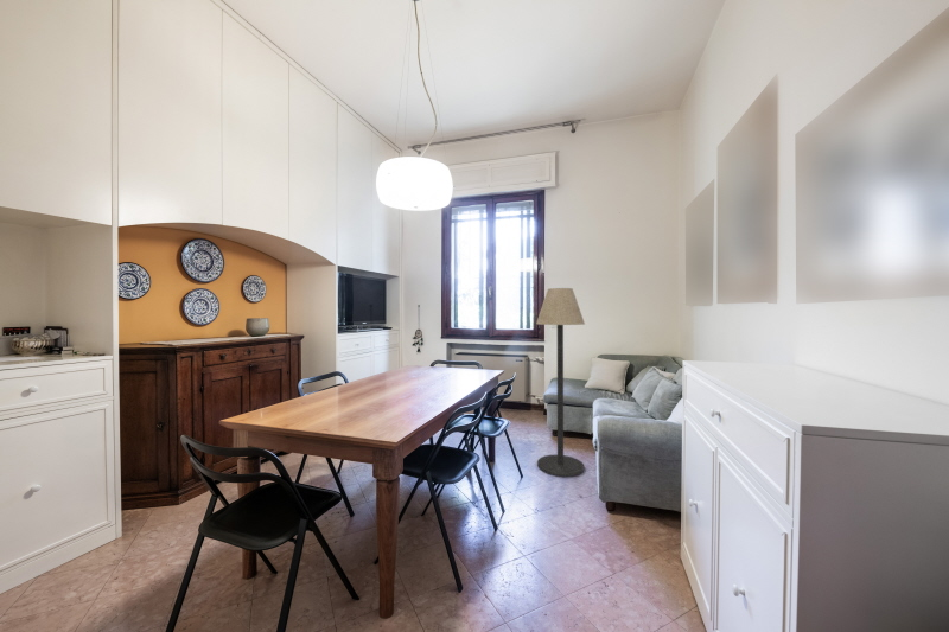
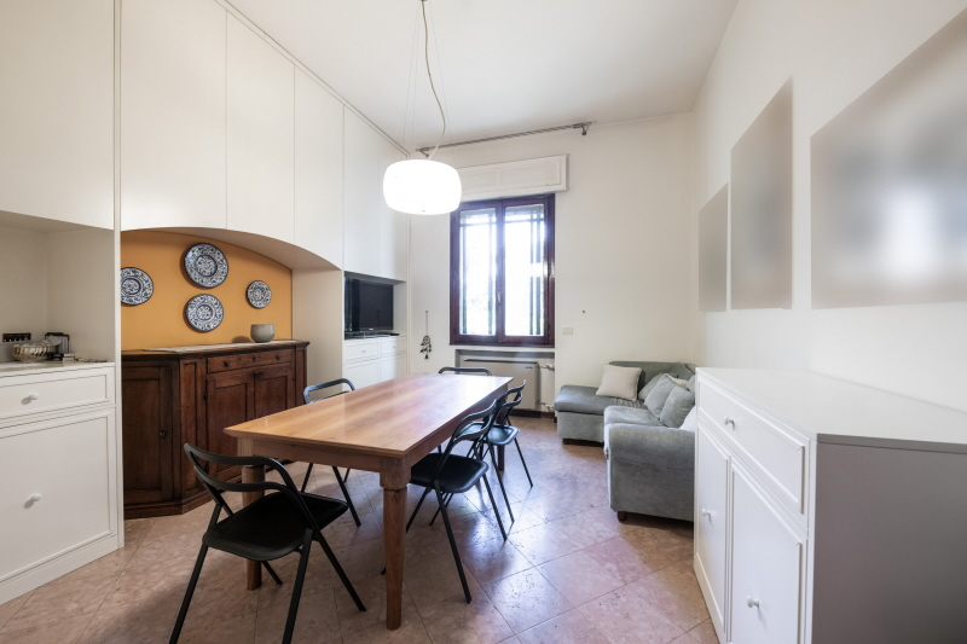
- floor lamp [535,287,586,478]
